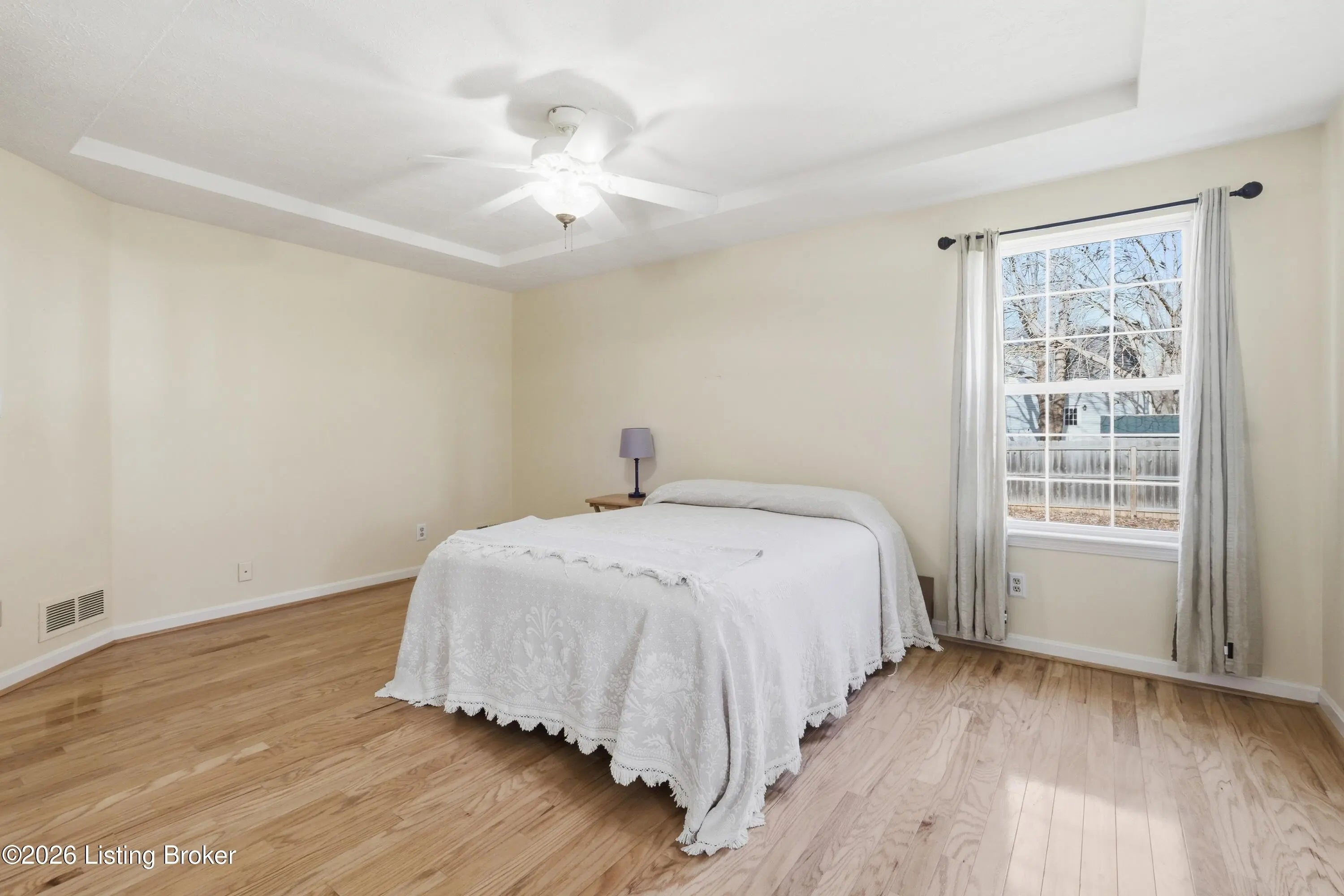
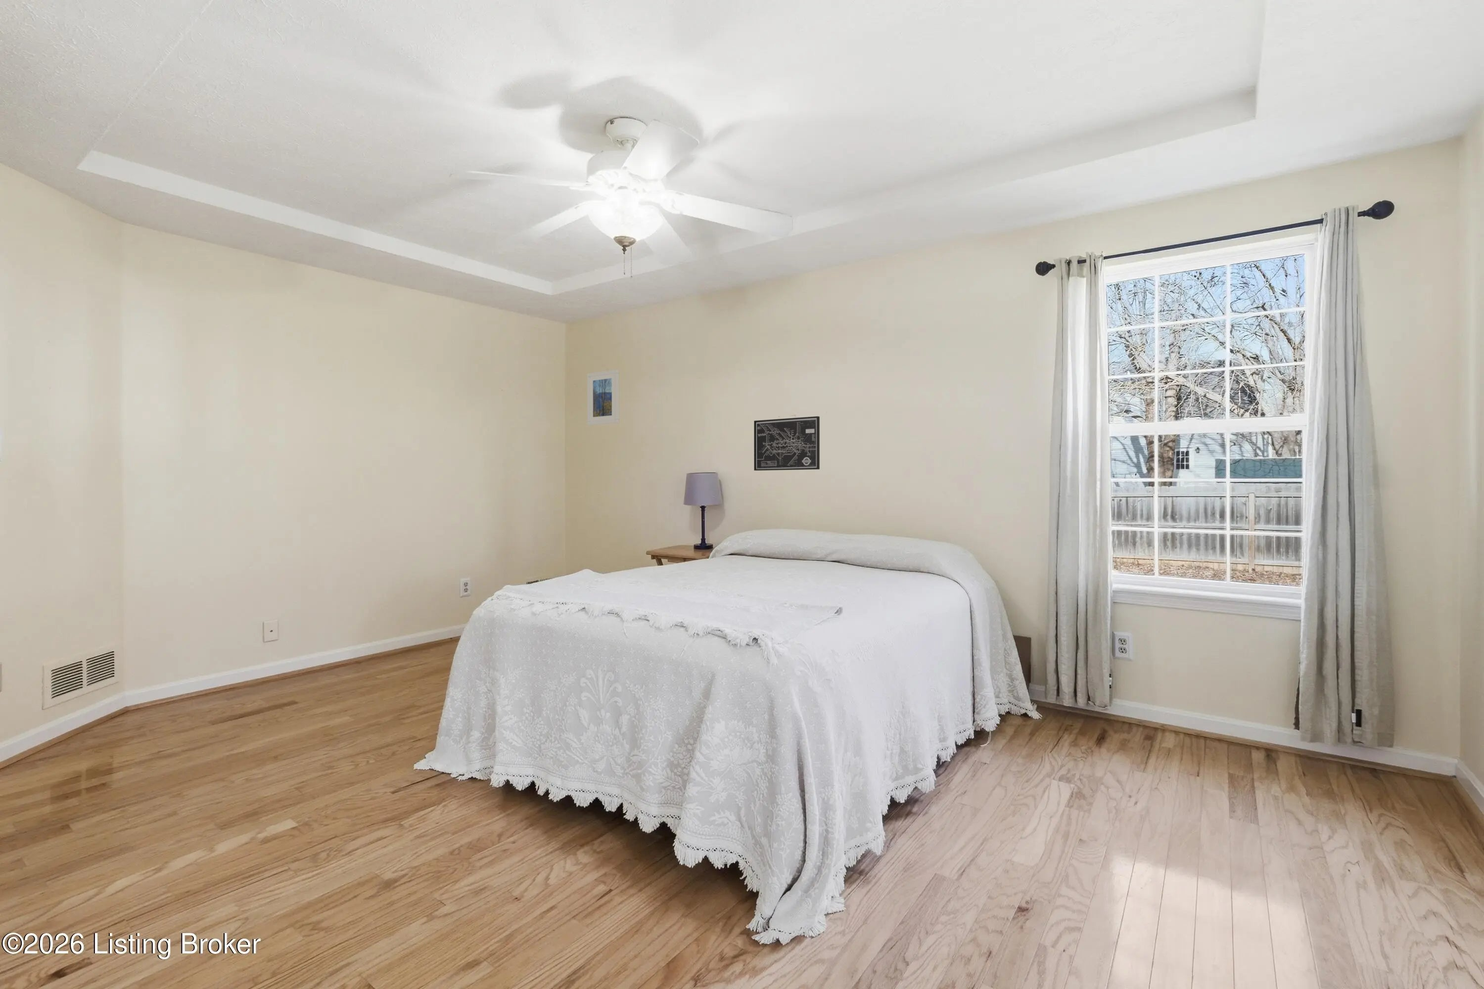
+ wall art [753,416,820,471]
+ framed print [586,369,619,426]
